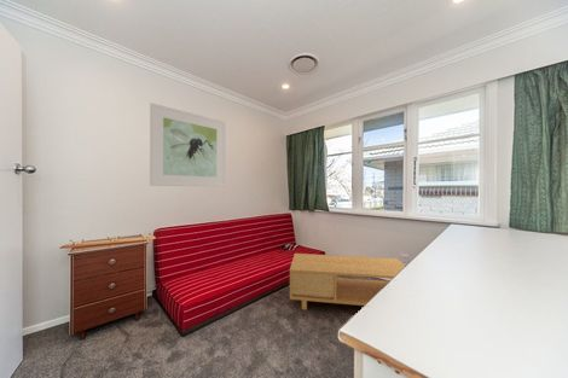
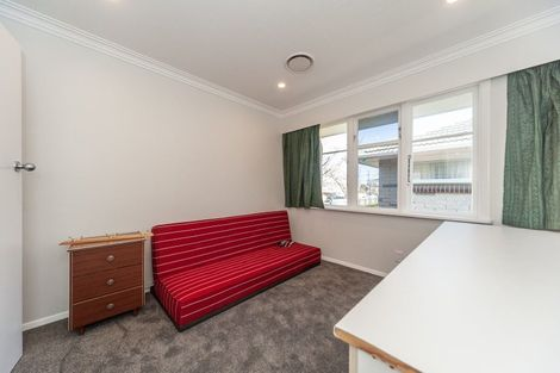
- coffee table [289,252,406,312]
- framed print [149,101,226,187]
